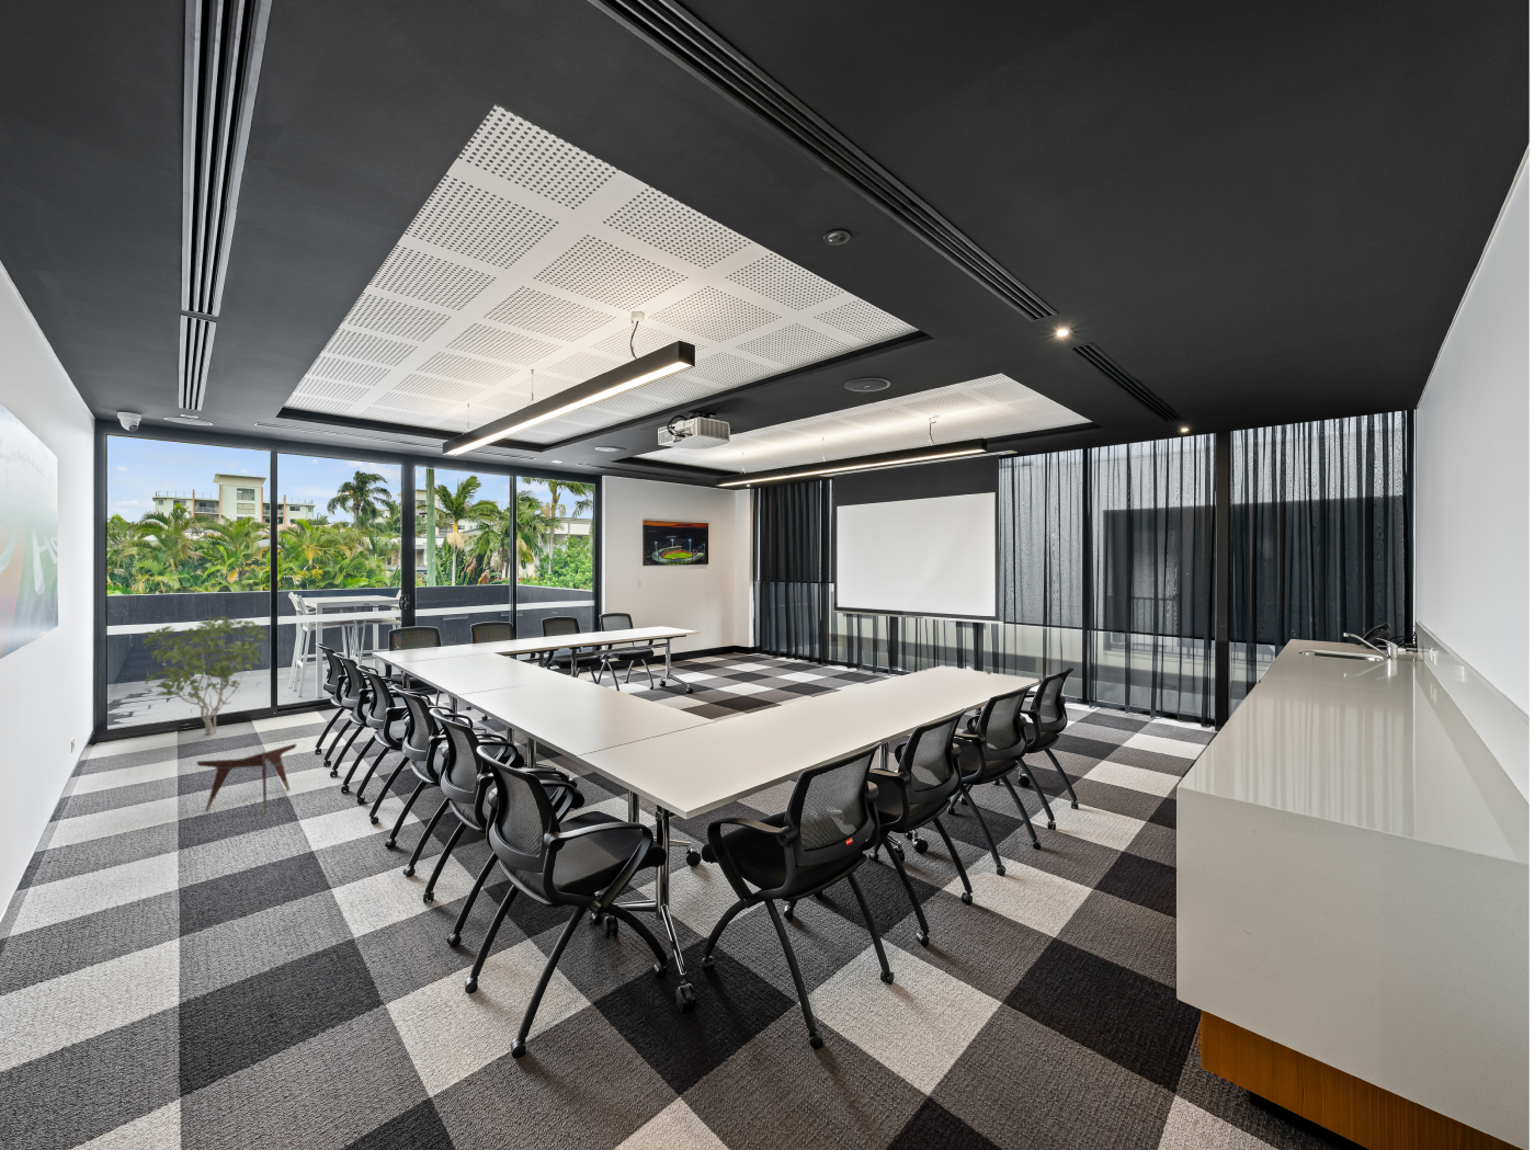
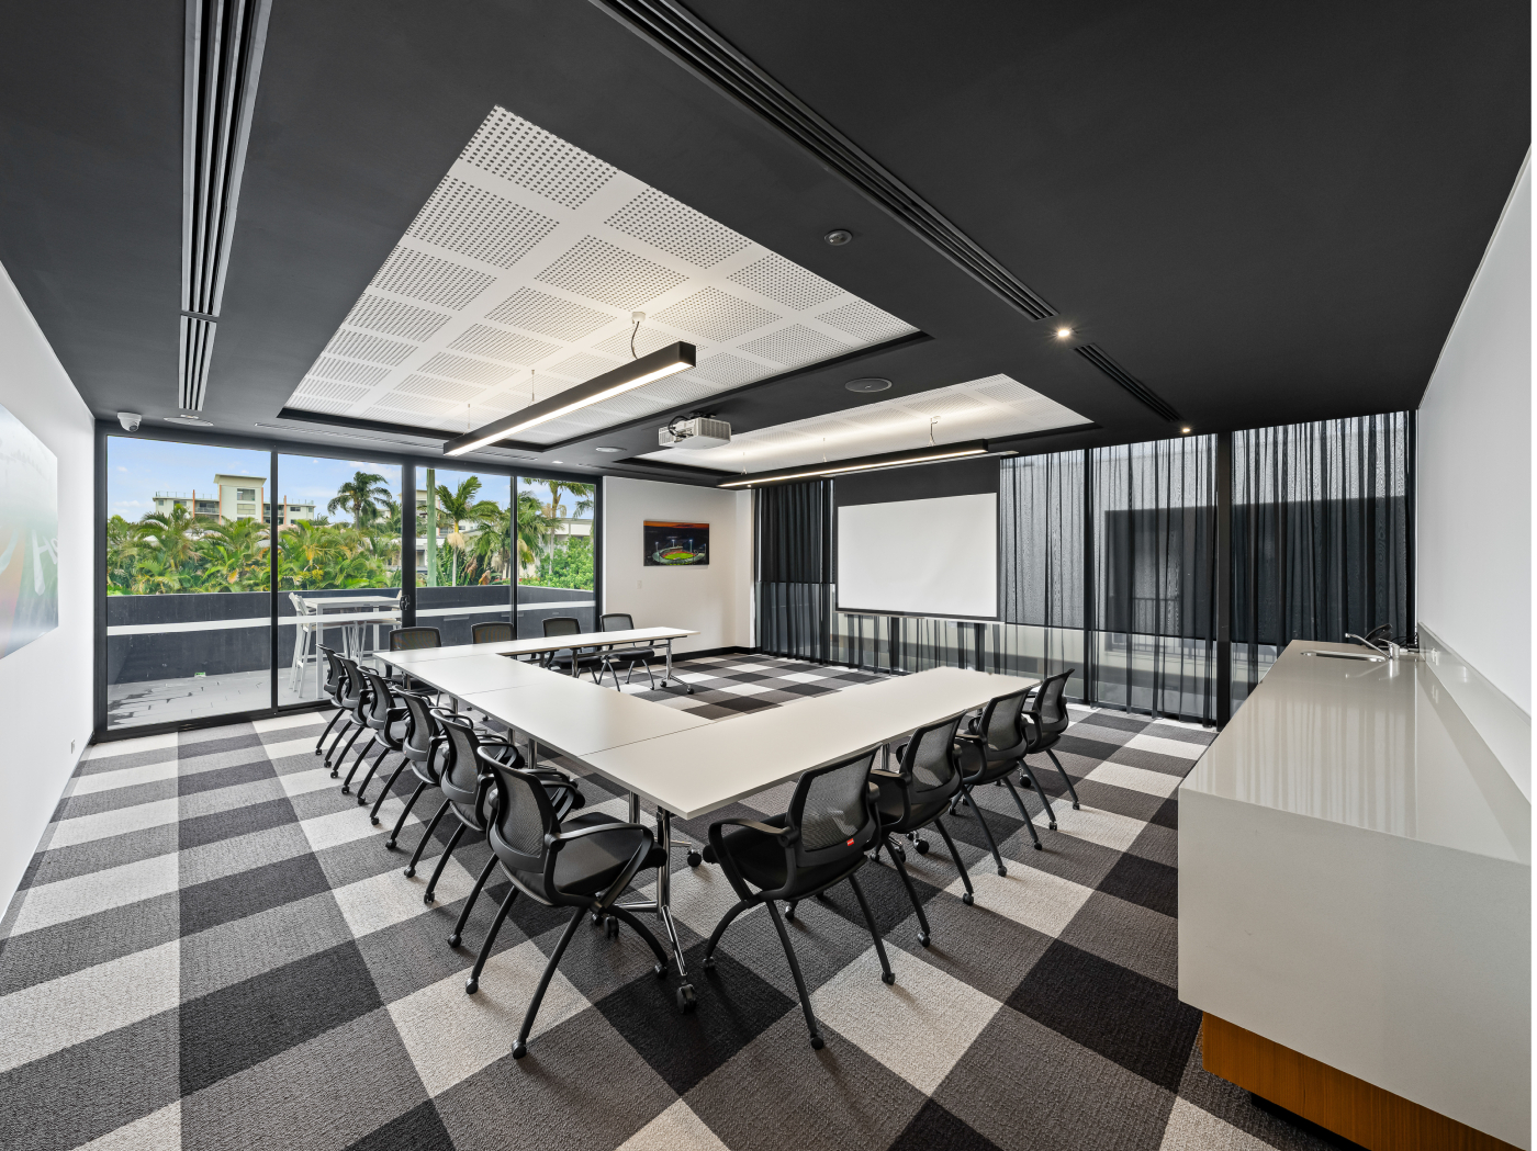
- side table [187,740,308,814]
- shrub [139,615,269,736]
